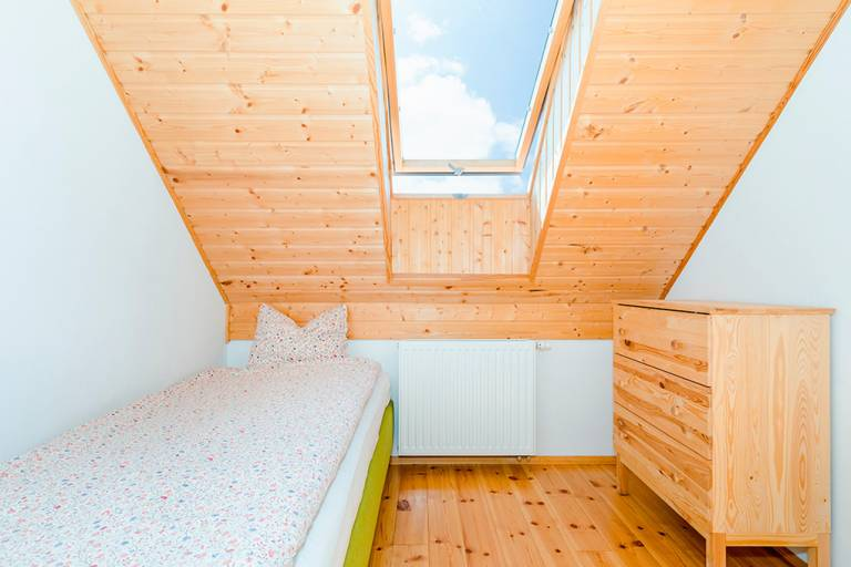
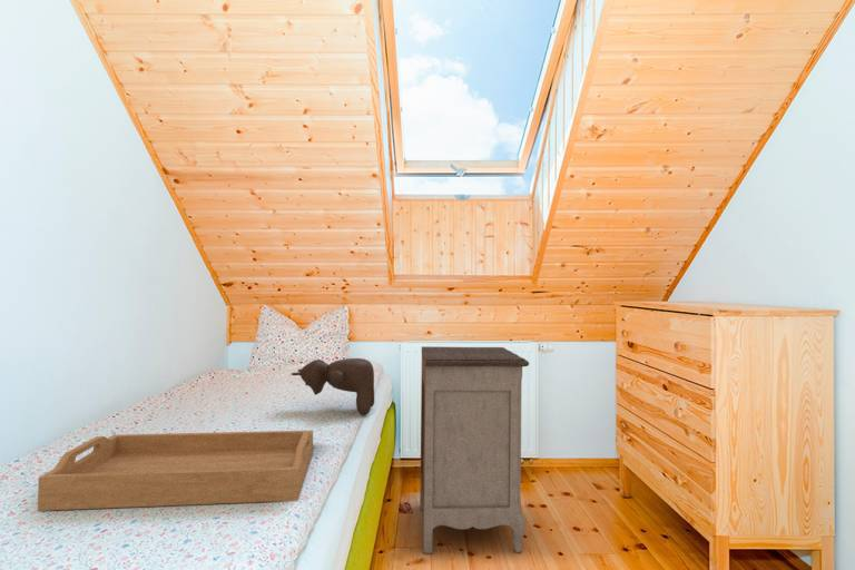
+ teddy bear [291,357,375,416]
+ serving tray [37,430,314,512]
+ nightstand [419,345,530,554]
